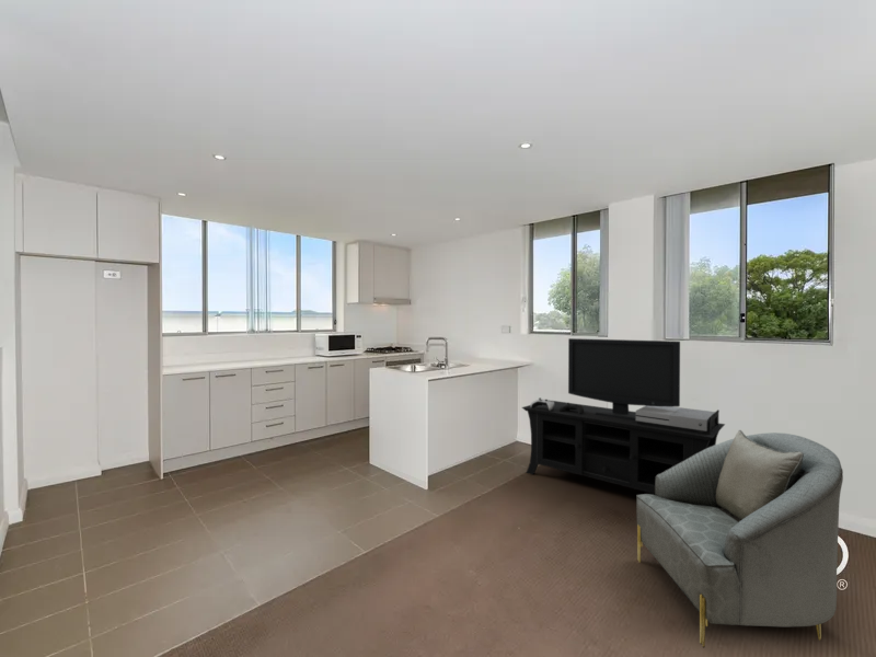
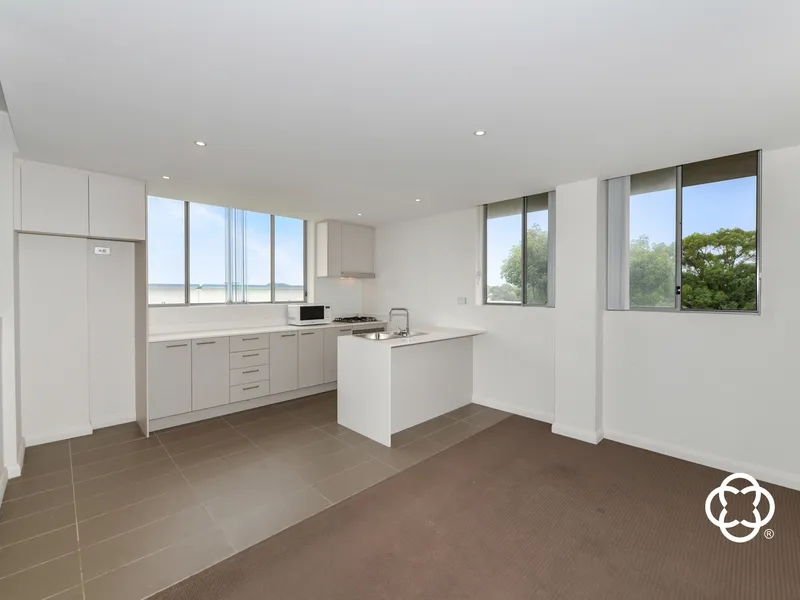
- media console [521,337,726,495]
- armchair [635,429,844,649]
